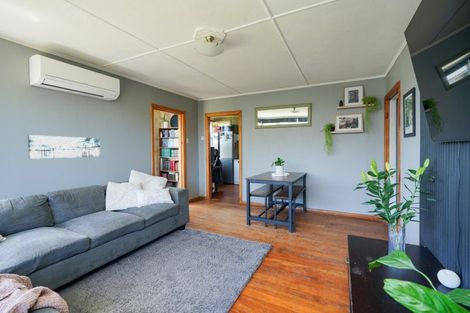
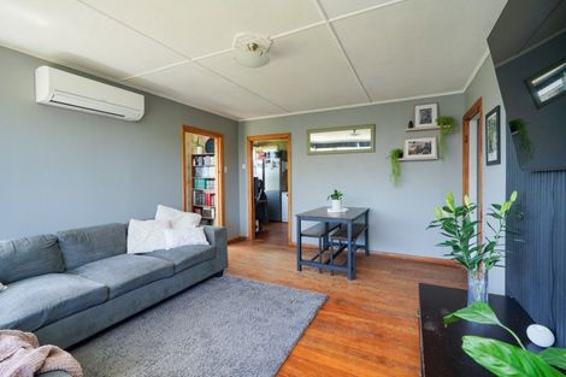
- wall art [27,134,101,160]
